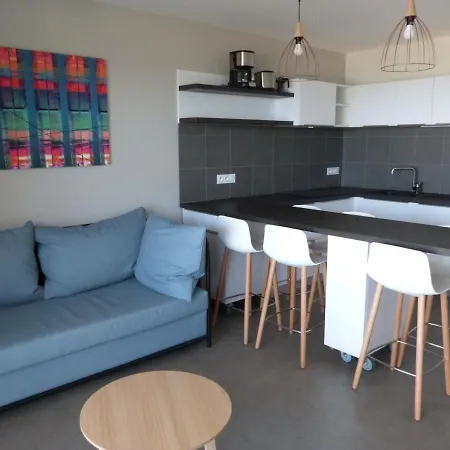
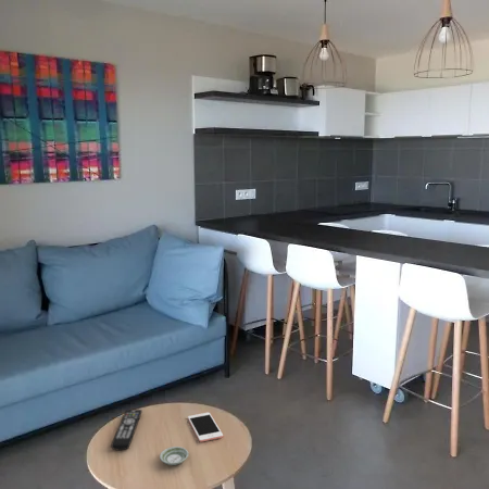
+ remote control [110,409,143,451]
+ cell phone [187,412,224,443]
+ saucer [159,446,189,466]
